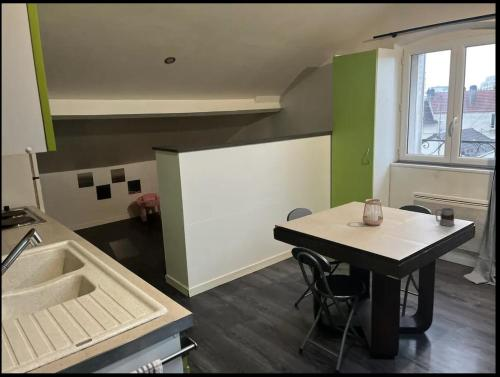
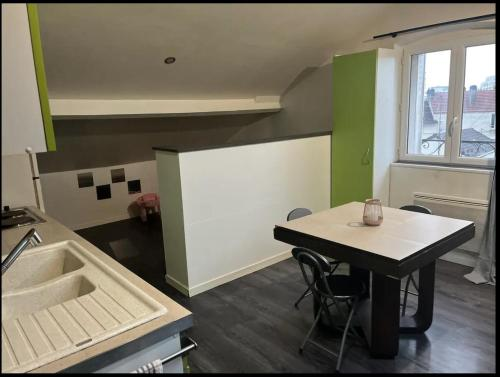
- mug [434,207,456,227]
